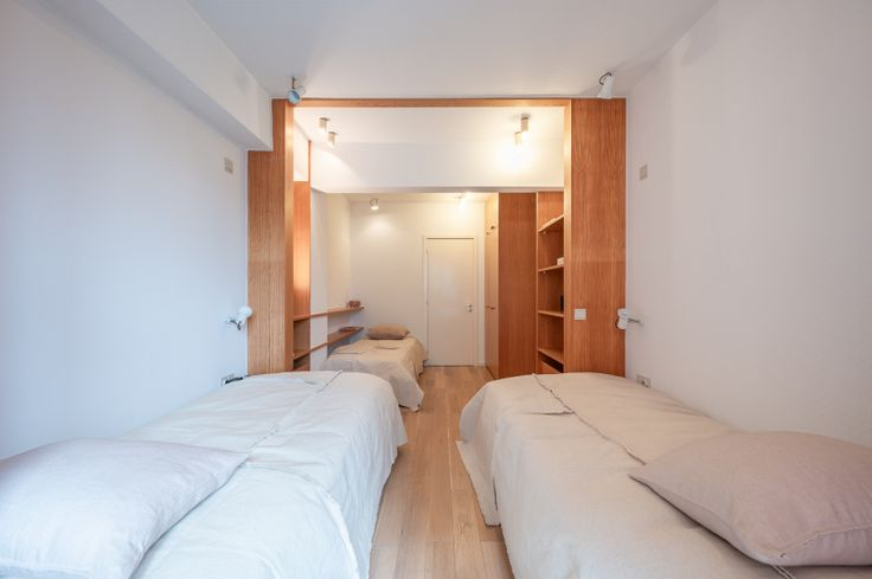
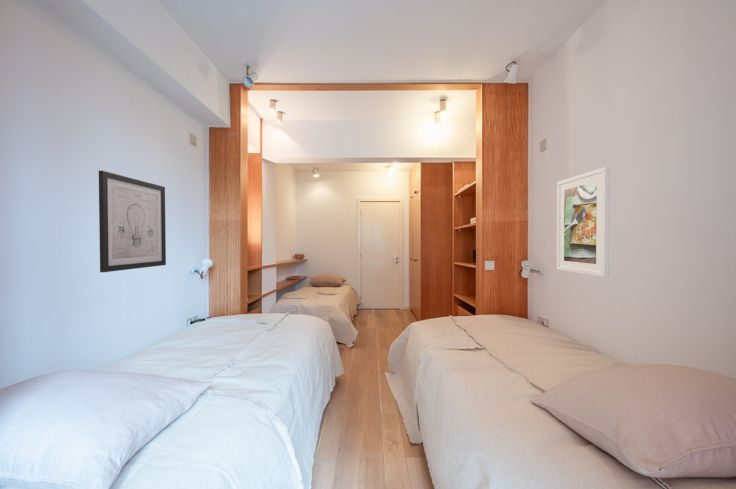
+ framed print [556,166,611,278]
+ wall art [98,170,167,273]
